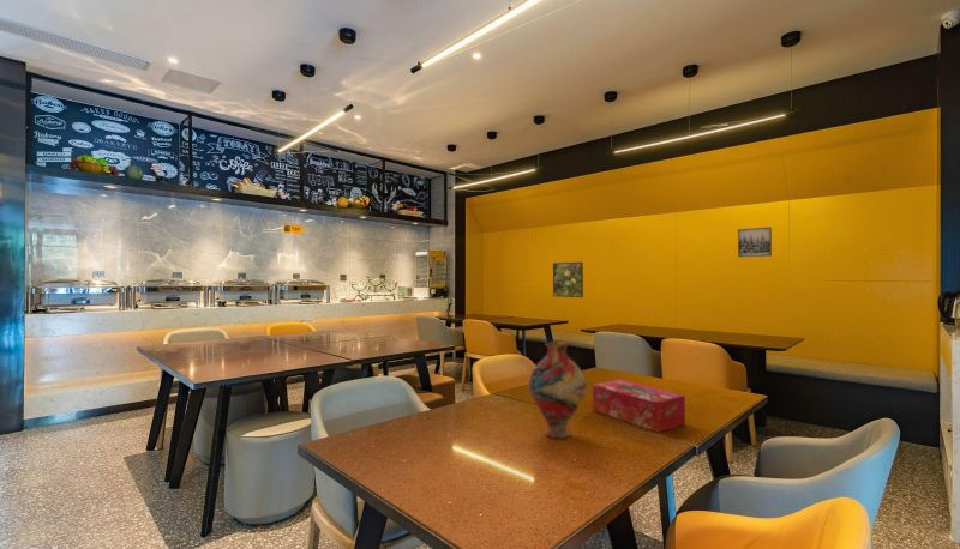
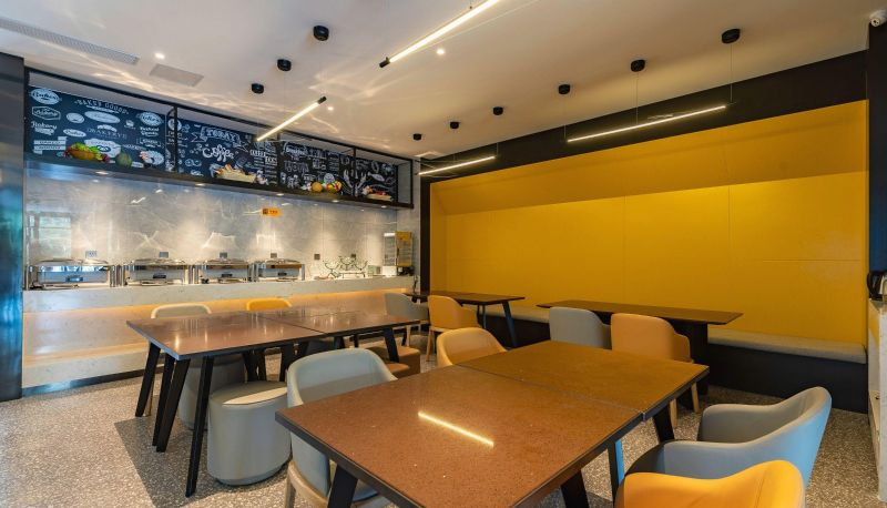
- wall art [737,225,773,258]
- tissue box [592,379,686,434]
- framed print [552,261,584,298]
- vase [528,340,588,439]
